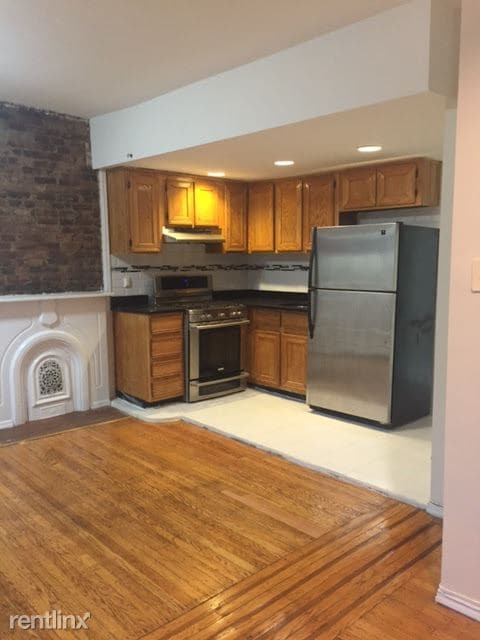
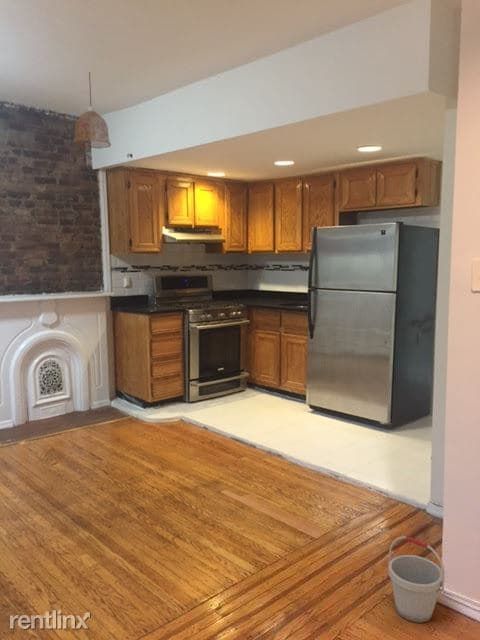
+ bucket [387,535,446,624]
+ pendant lamp [72,71,112,150]
